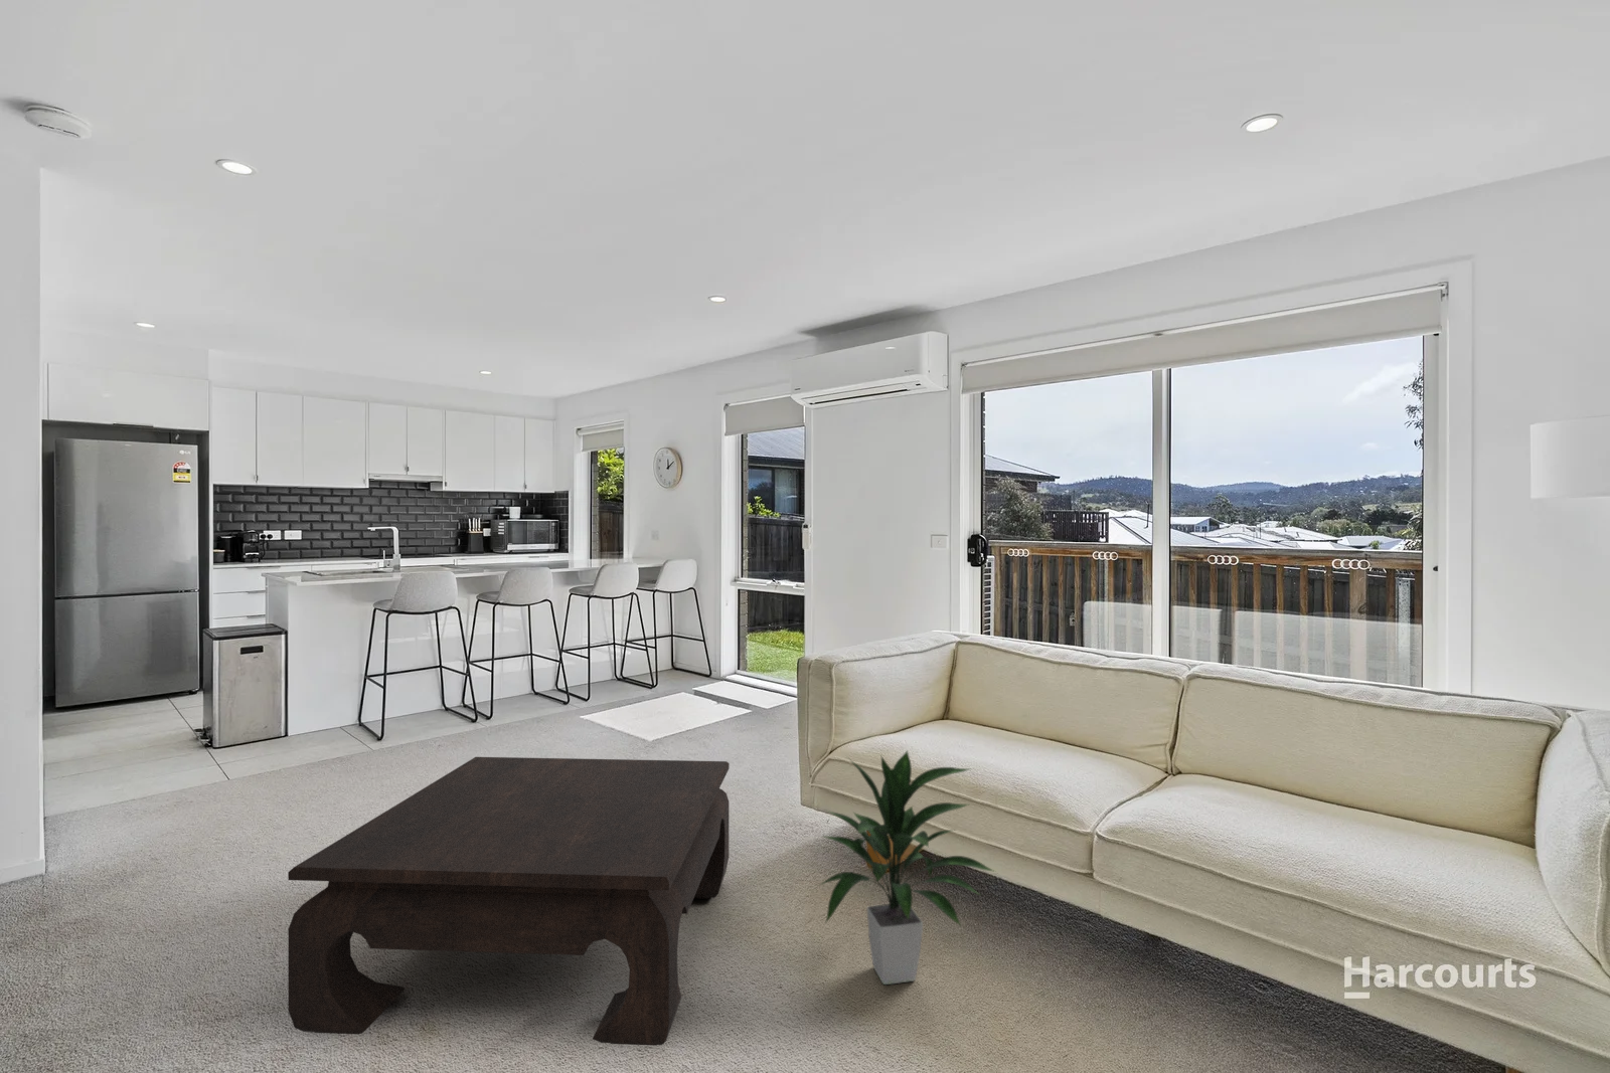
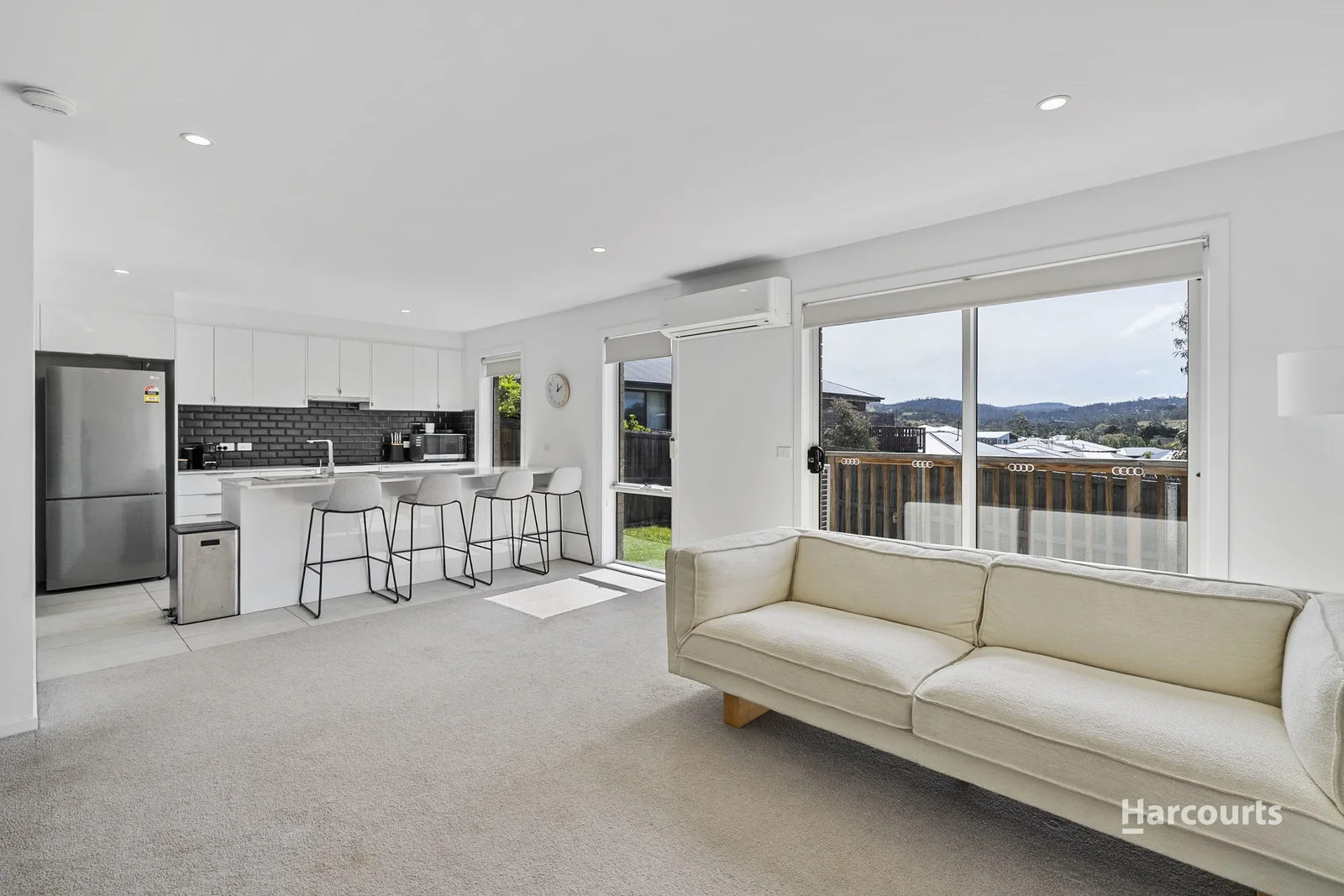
- indoor plant [817,750,997,986]
- coffee table [286,756,731,1047]
